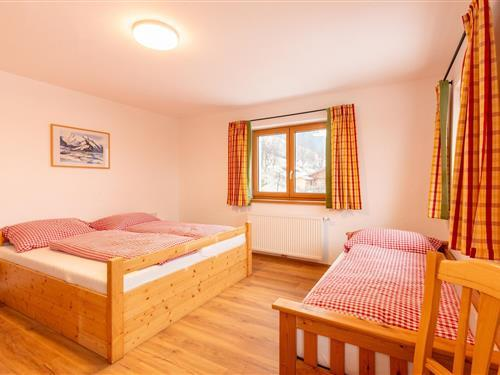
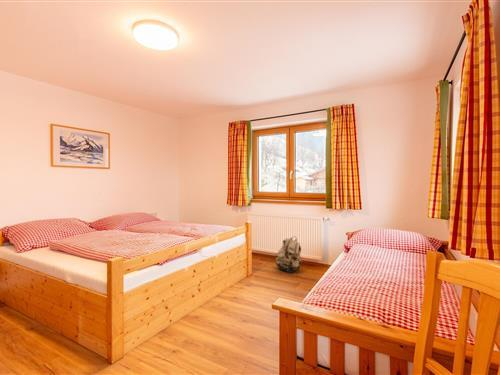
+ backpack [273,235,302,274]
